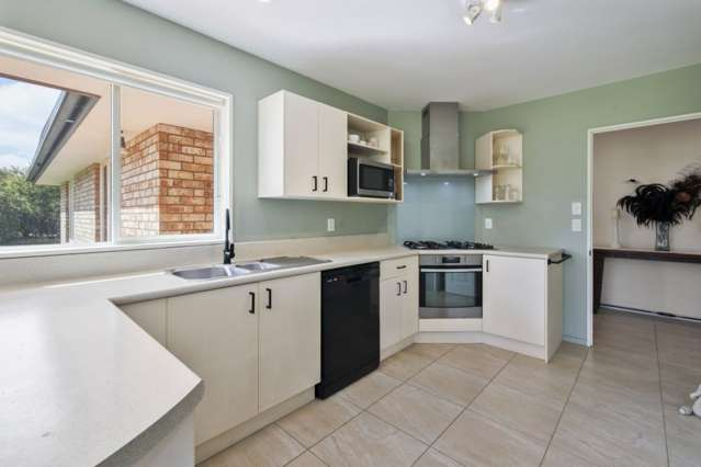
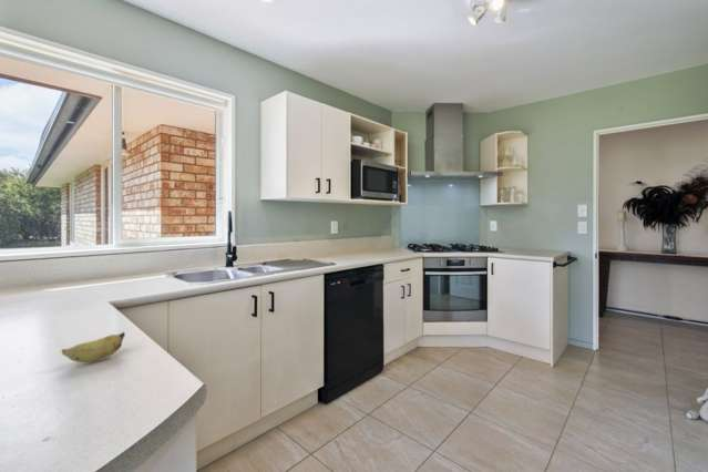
+ banana [61,330,126,363]
